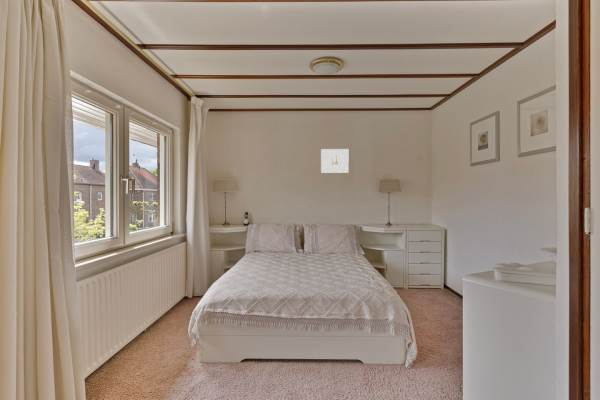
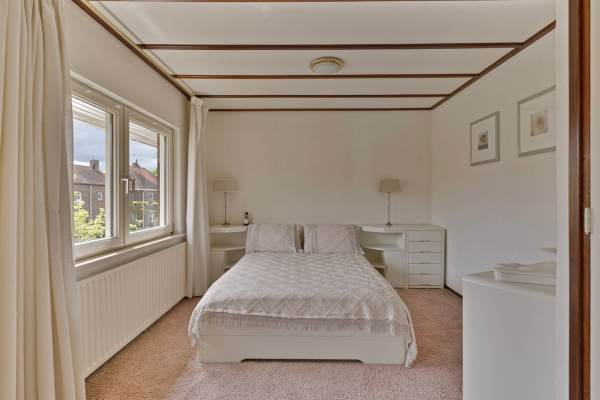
- wall art [320,148,350,174]
